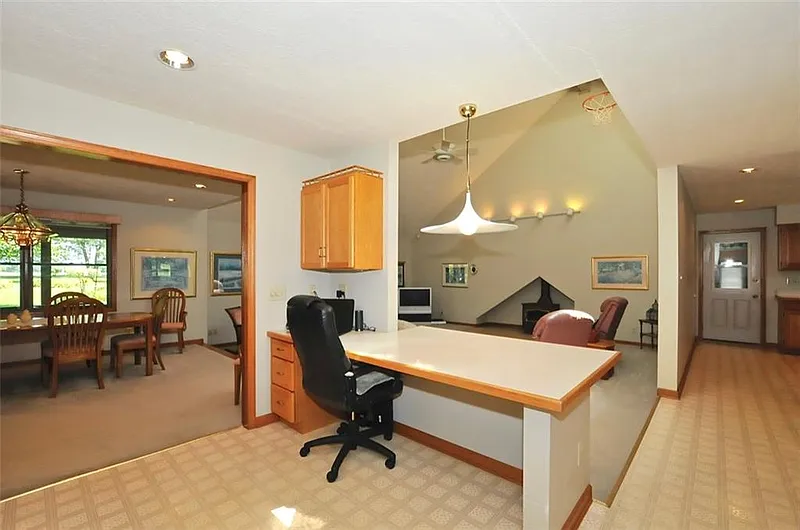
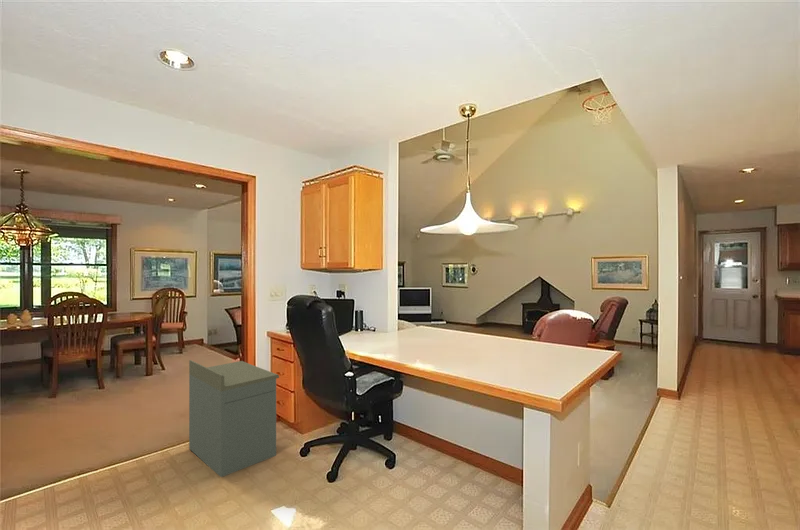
+ storage cabinet [188,359,280,478]
